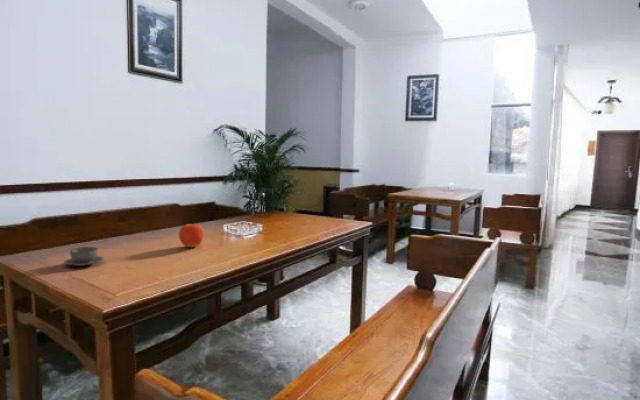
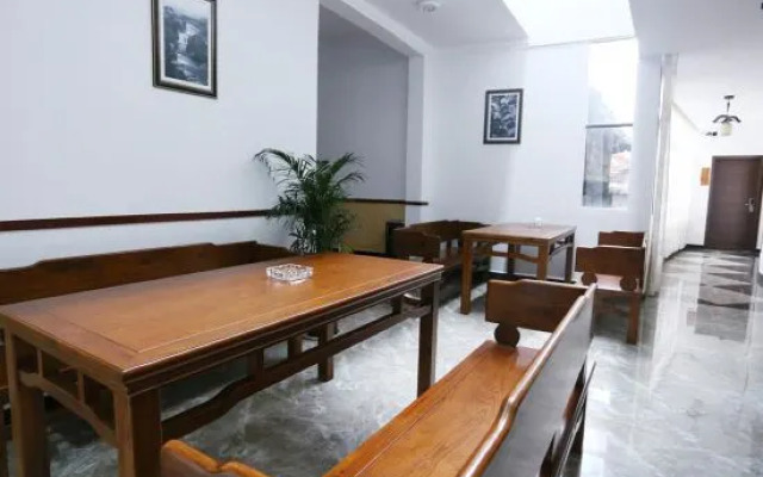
- fruit [178,223,205,248]
- teacup [63,246,105,267]
